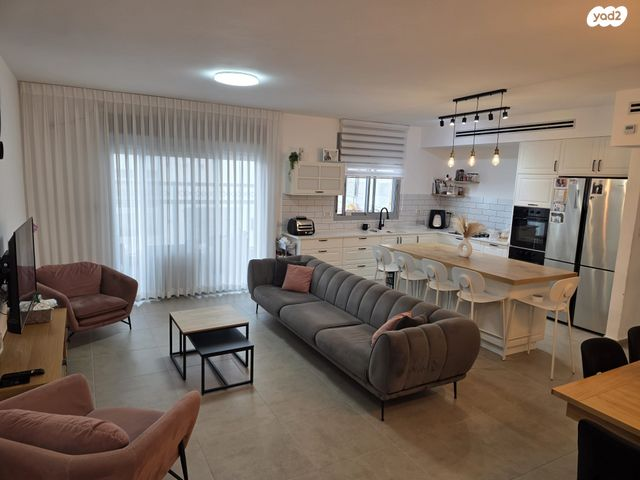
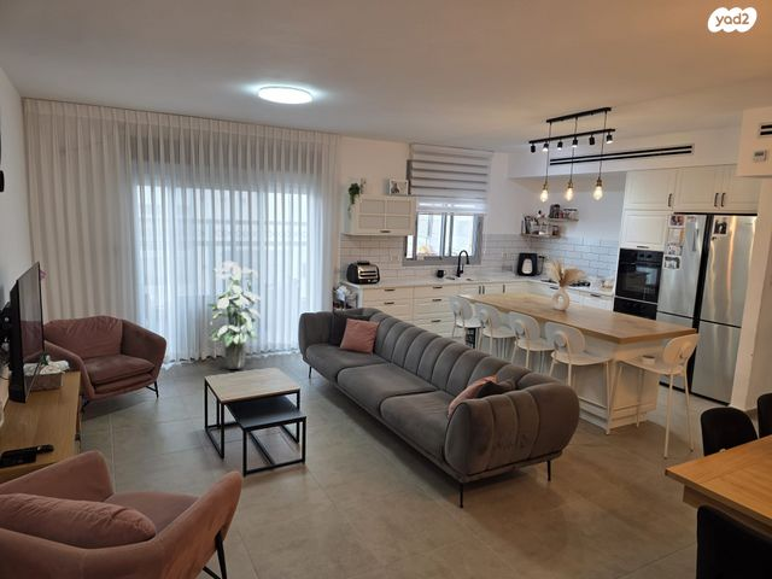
+ indoor plant [205,261,263,369]
